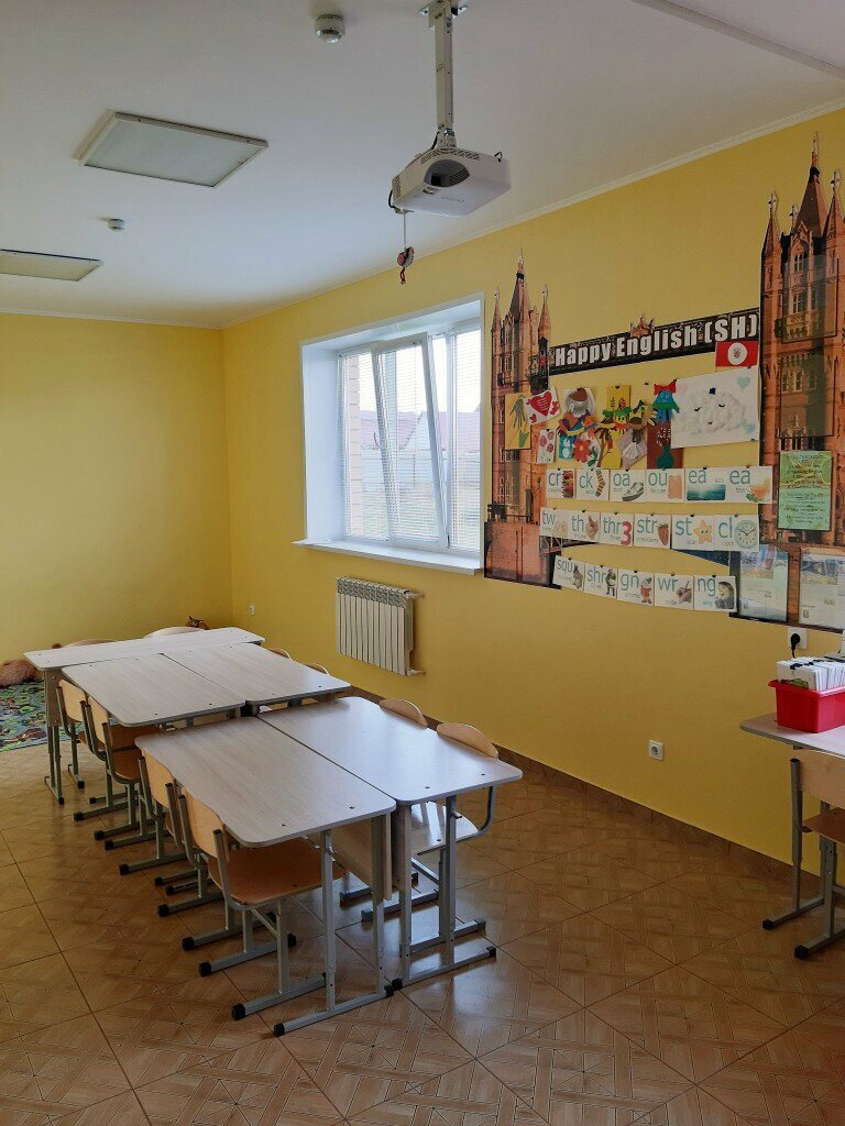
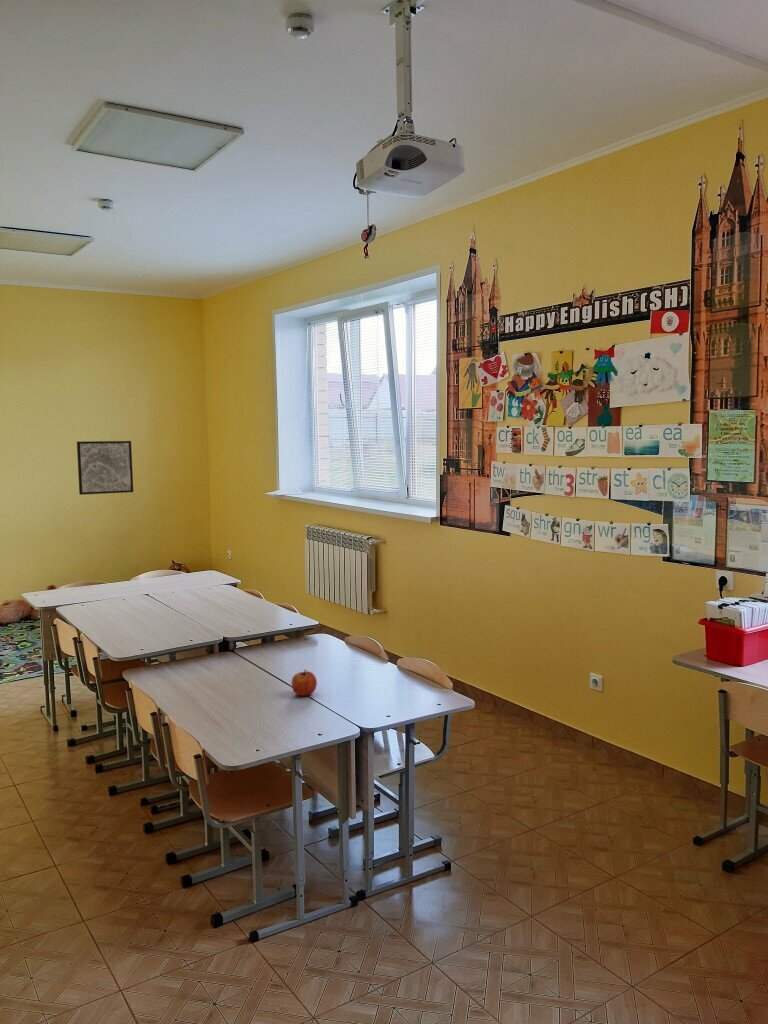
+ wall art [76,440,134,496]
+ fruit [290,668,318,697]
